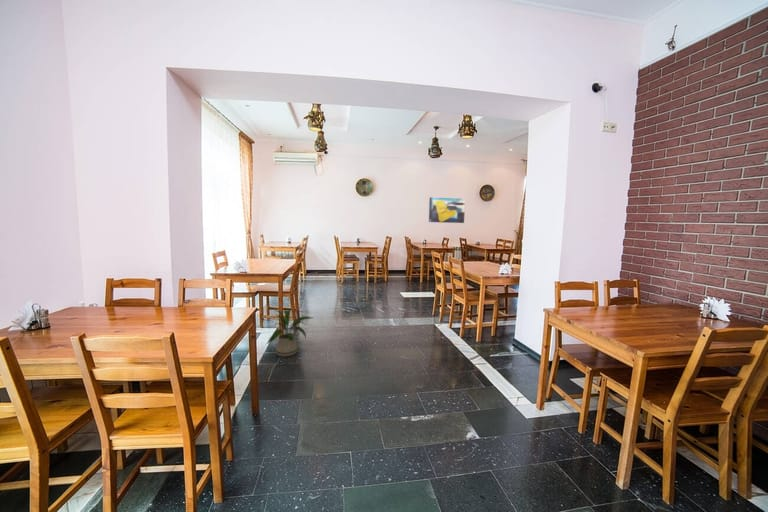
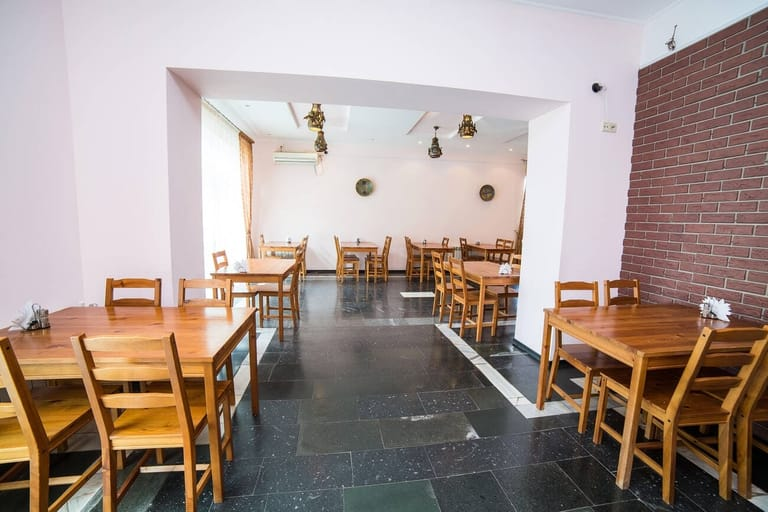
- house plant [266,308,313,358]
- wall art [428,196,466,224]
